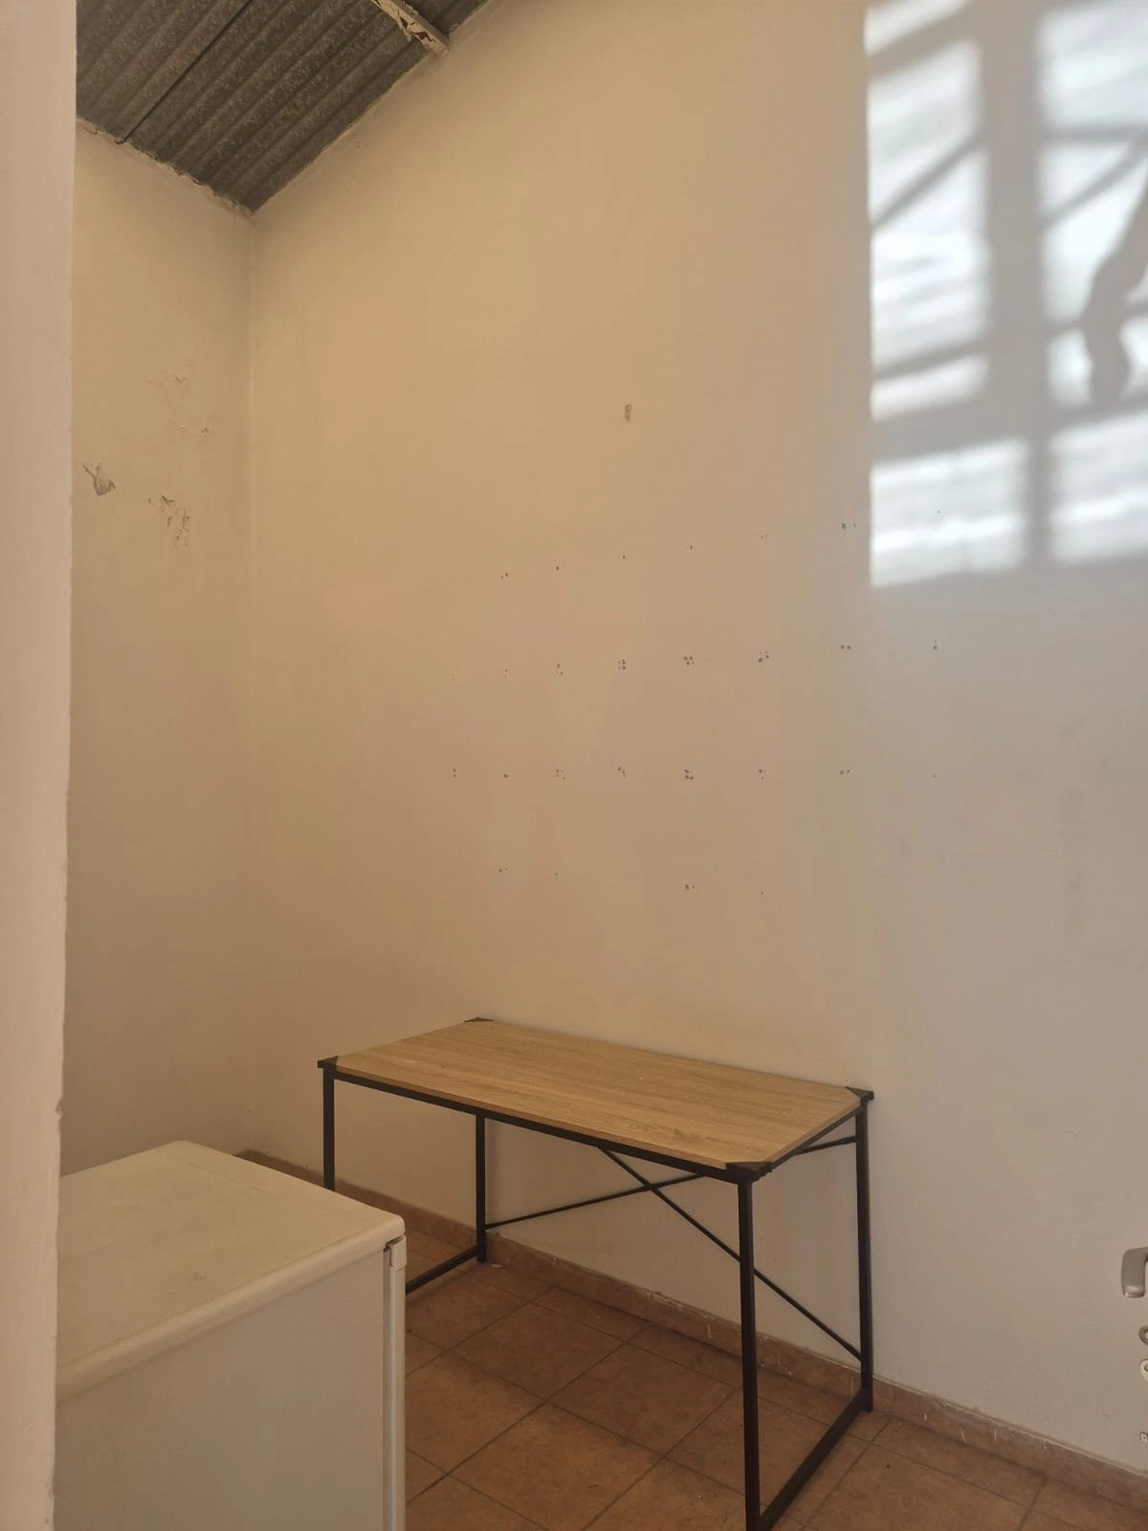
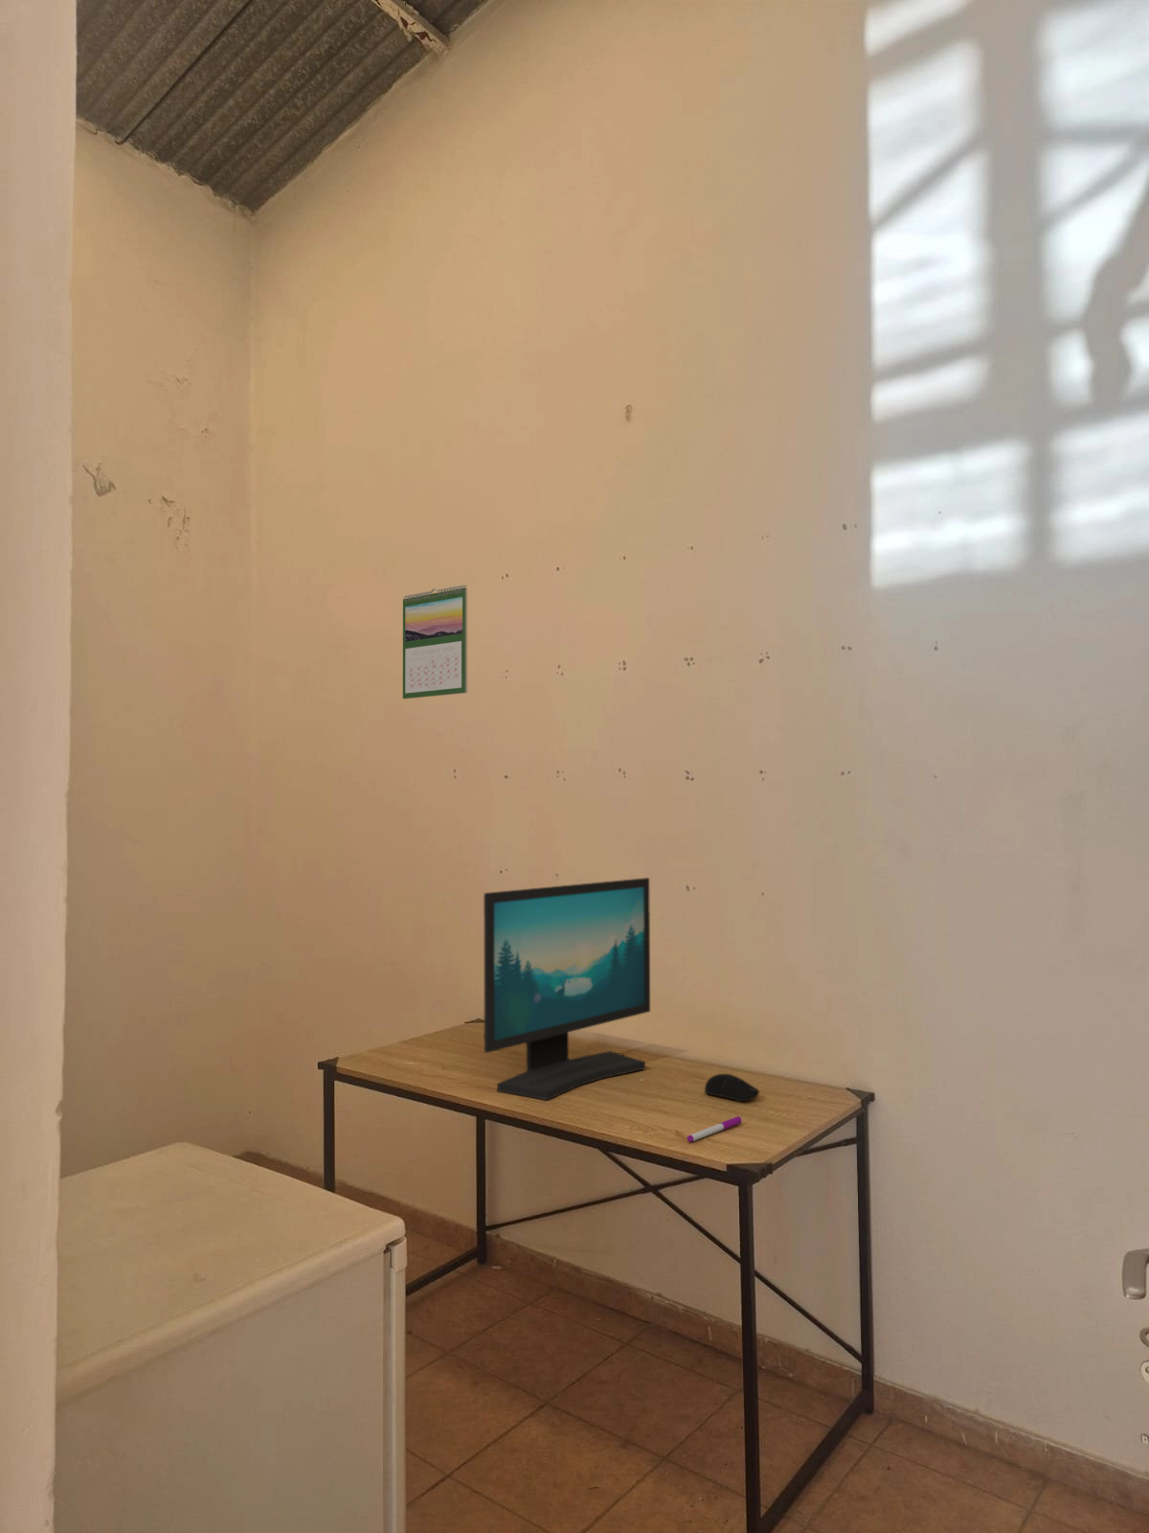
+ pen [687,1115,742,1143]
+ calendar [402,584,468,699]
+ computer monitor [483,876,651,1101]
+ computer mouse [704,1073,760,1102]
